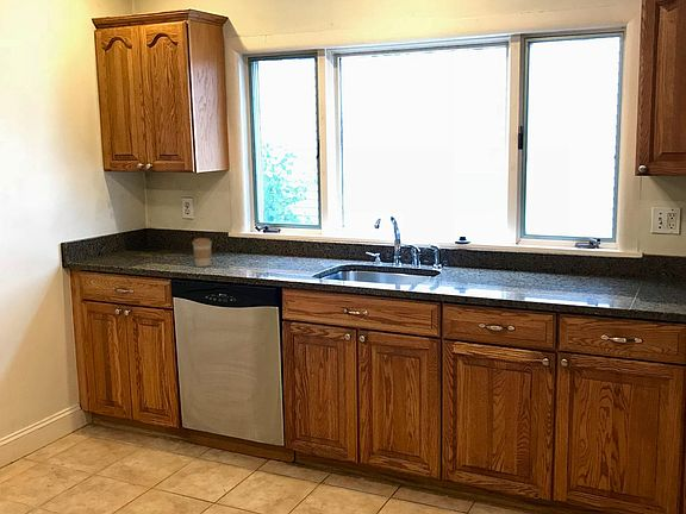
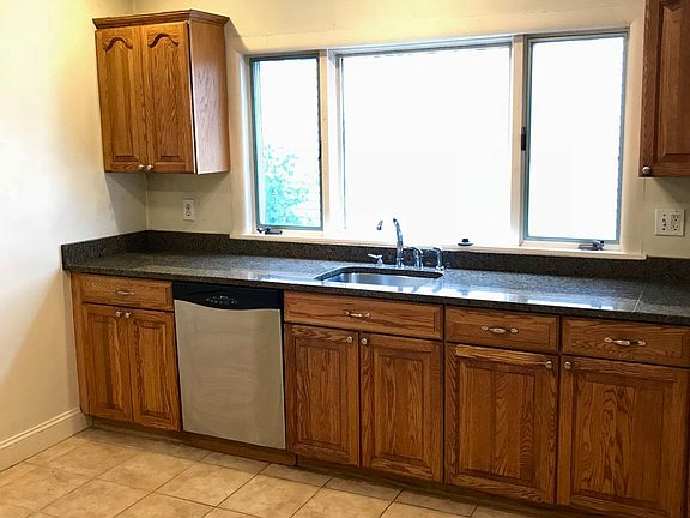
- coffee cup [192,237,213,268]
